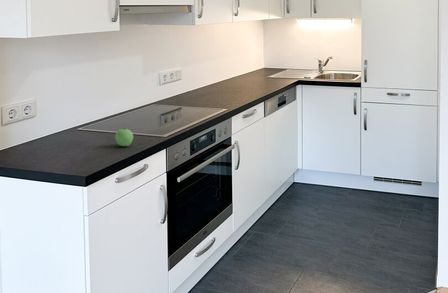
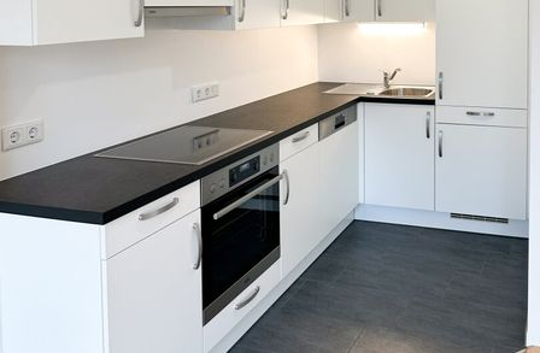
- apple [114,127,134,147]
